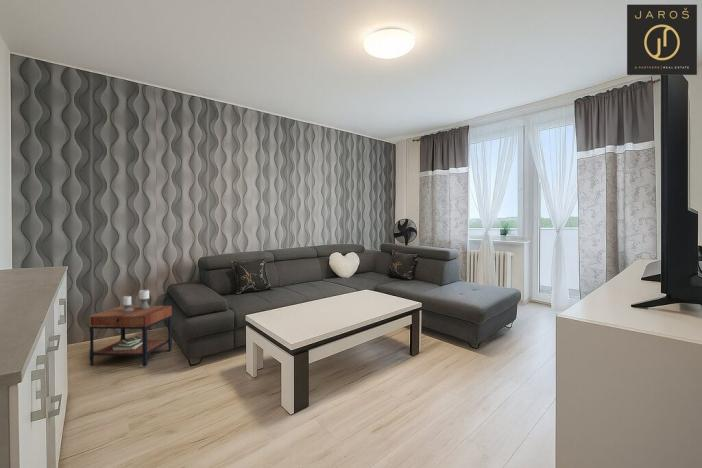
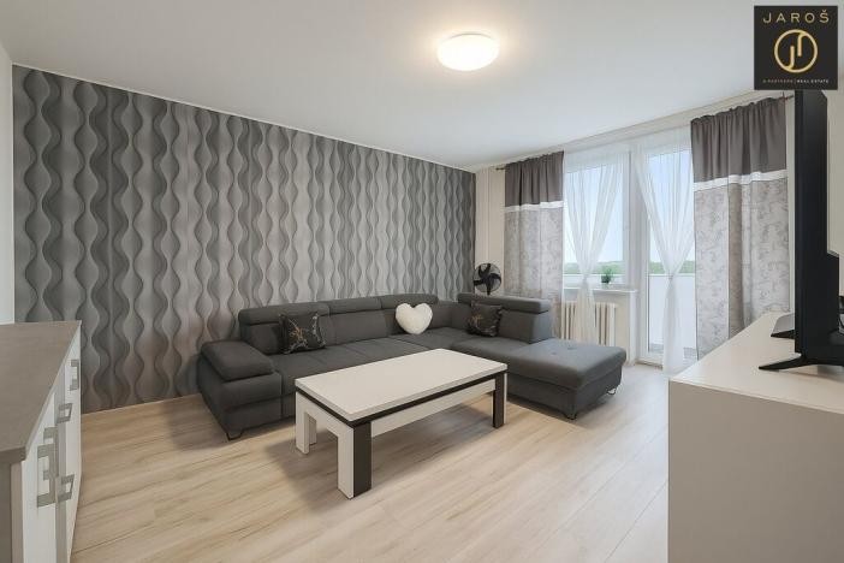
- side table [89,289,173,367]
